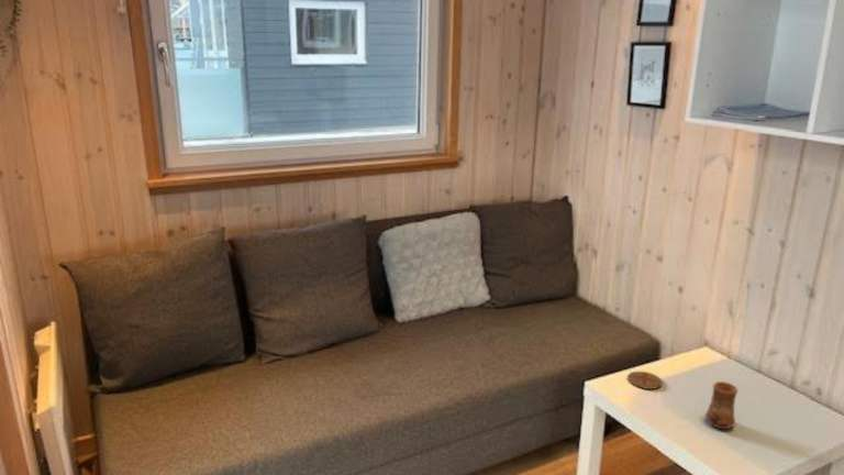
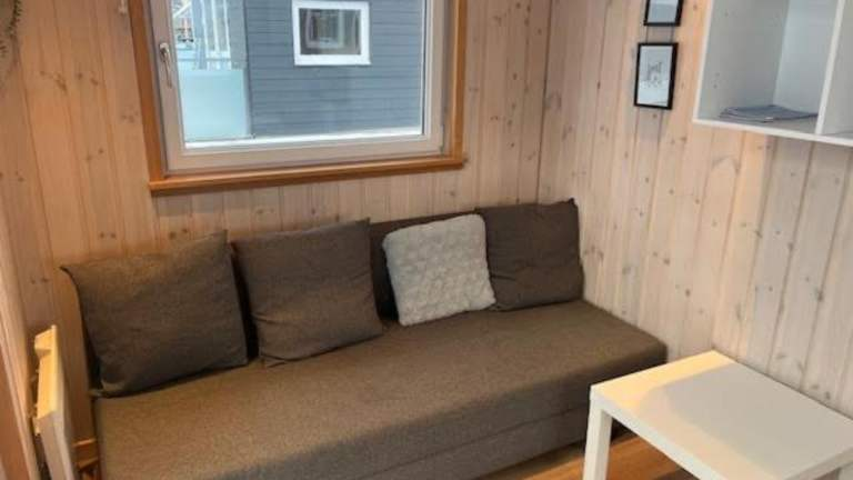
- cup [704,380,738,430]
- coaster [626,371,664,390]
